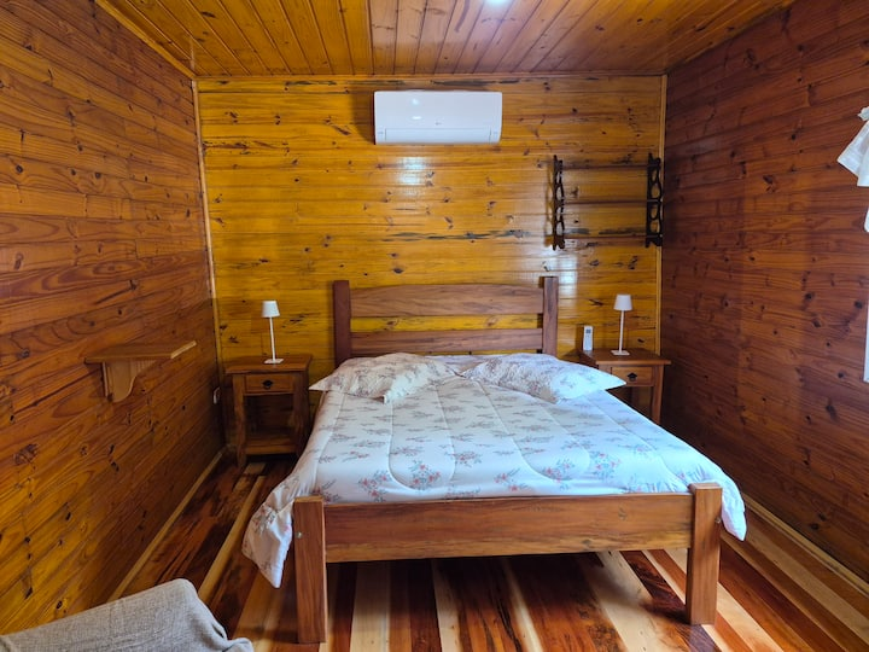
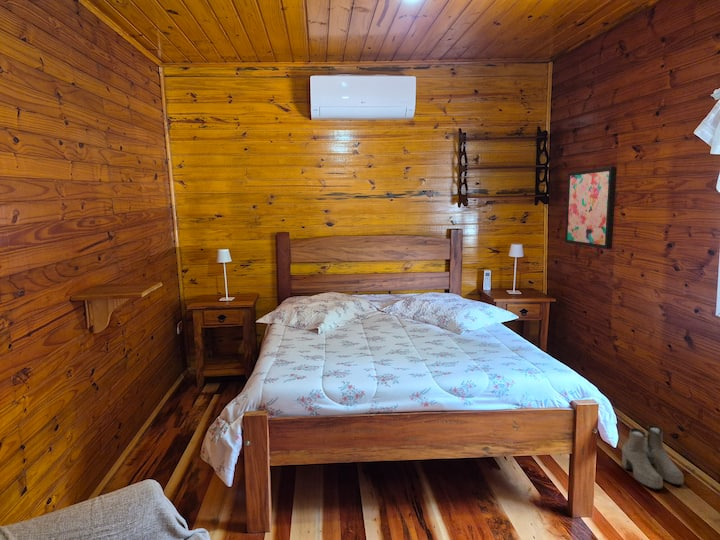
+ boots [621,424,685,490]
+ wall art [564,166,618,250]
